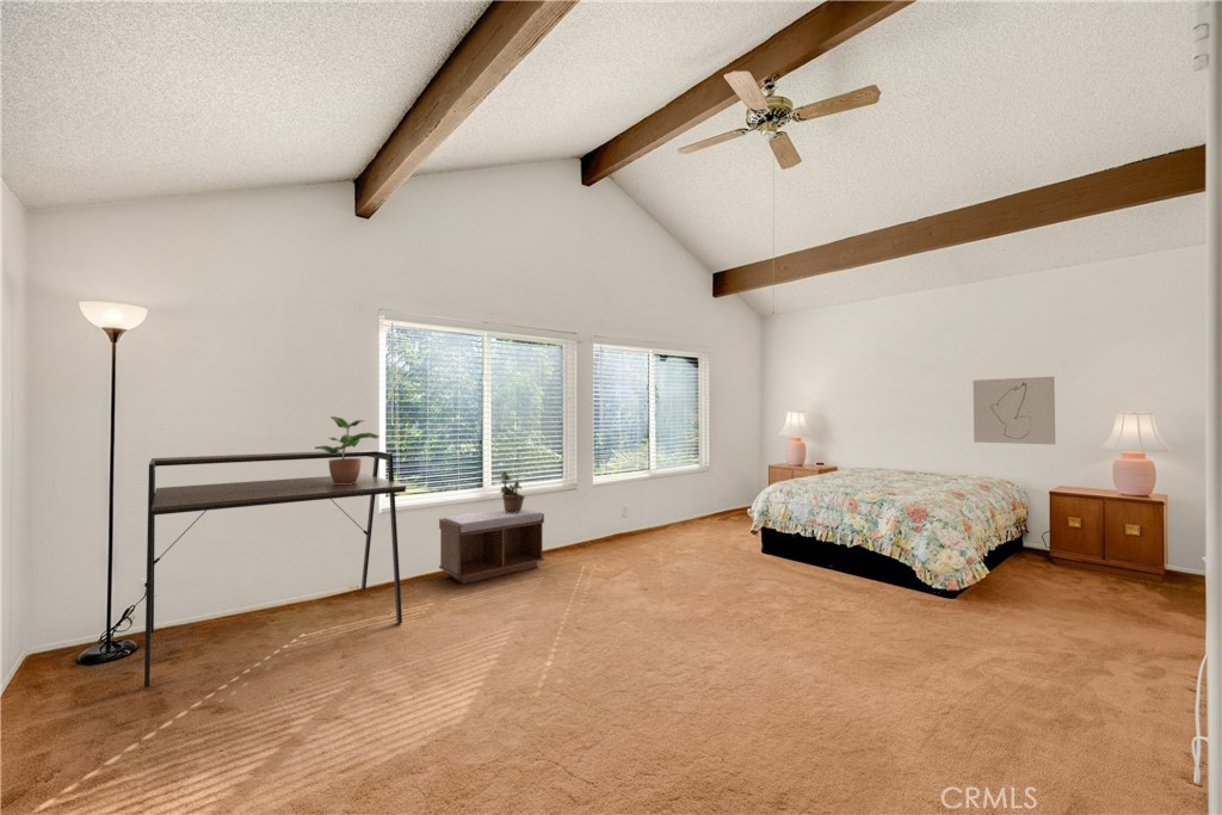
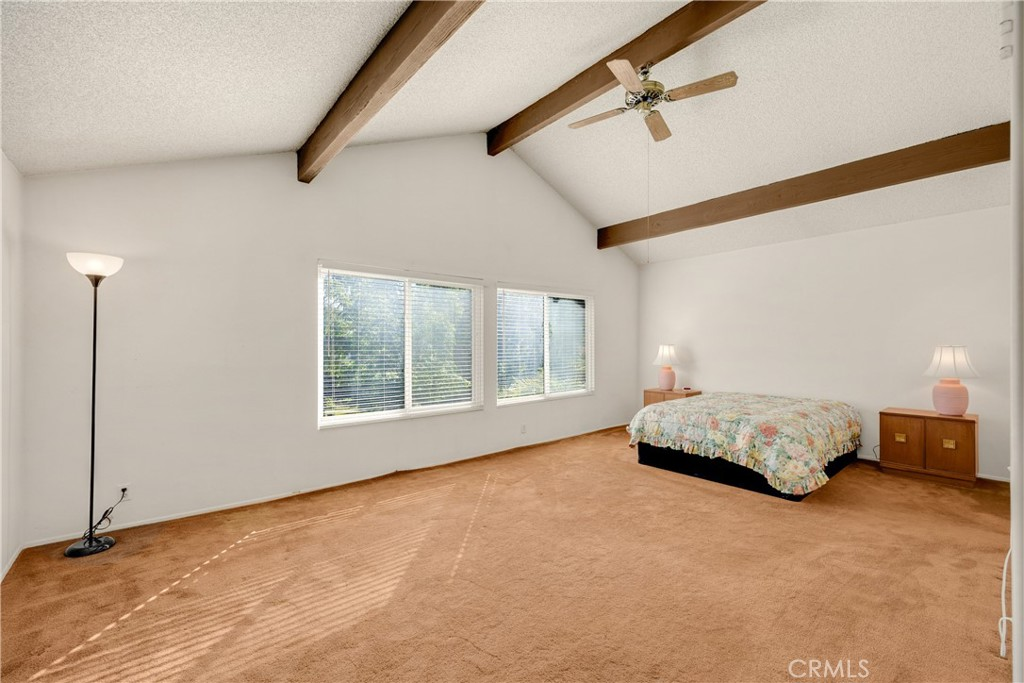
- wall art [973,376,1056,445]
- bench [438,506,545,585]
- desk [143,449,407,689]
- potted plant [498,470,526,513]
- potted plant [314,415,381,484]
